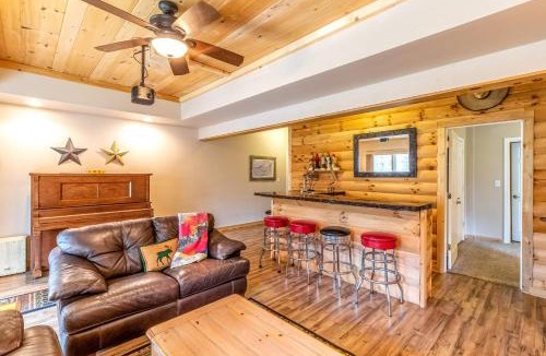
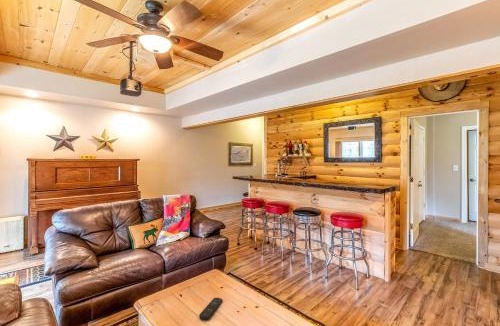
+ remote control [198,297,224,320]
